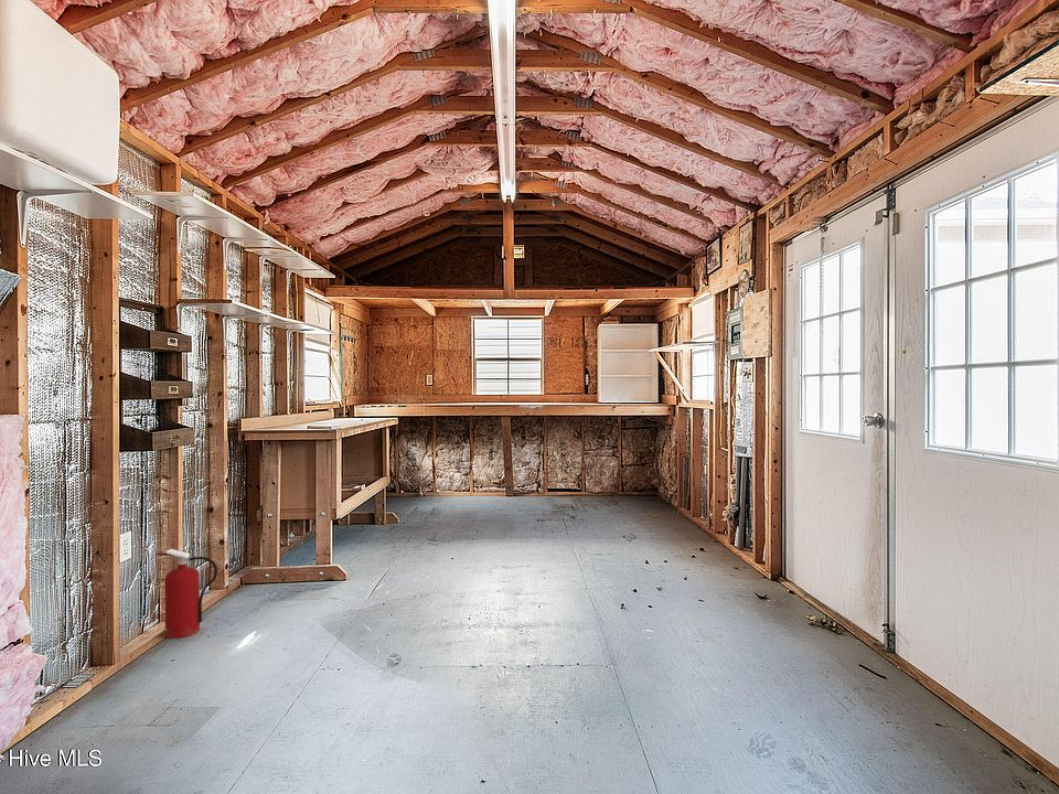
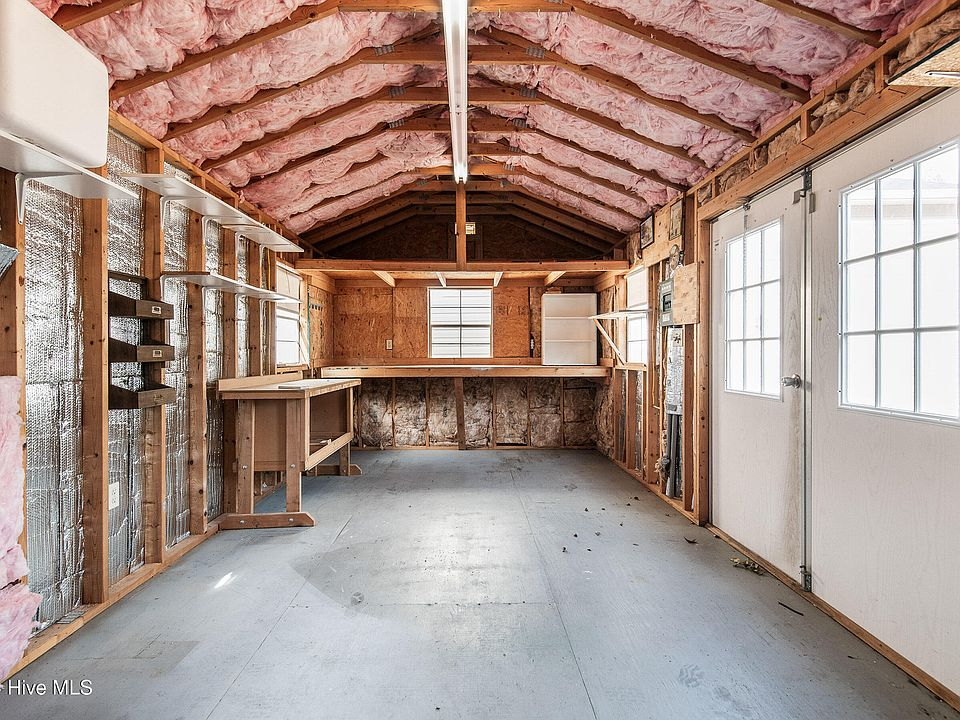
- fire extinguisher [160,548,218,640]
